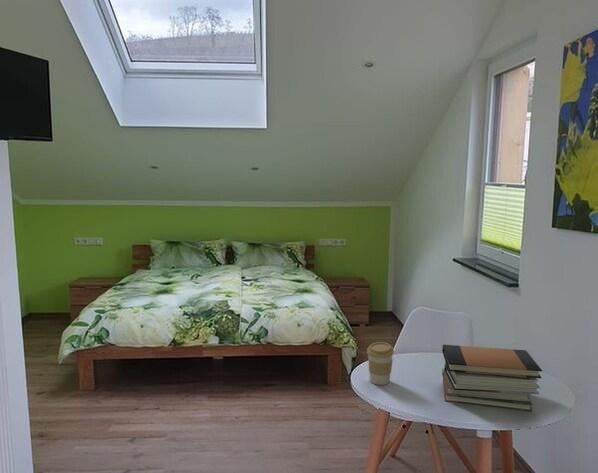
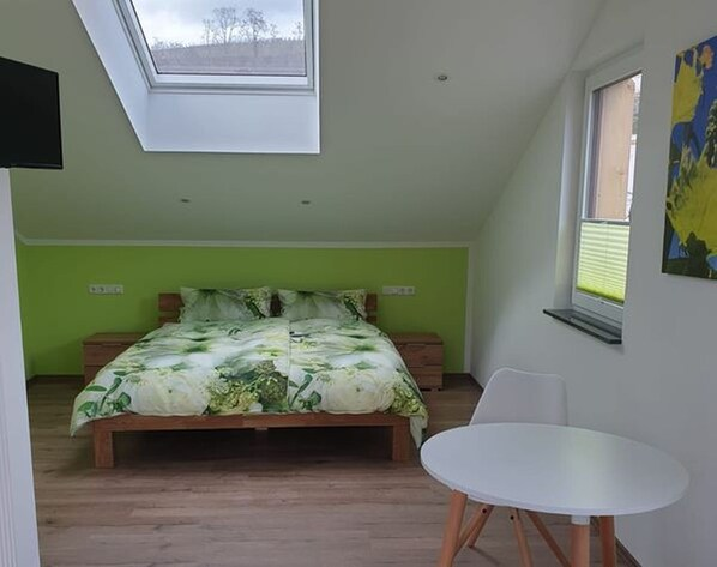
- book stack [441,344,543,413]
- coffee cup [366,341,395,386]
